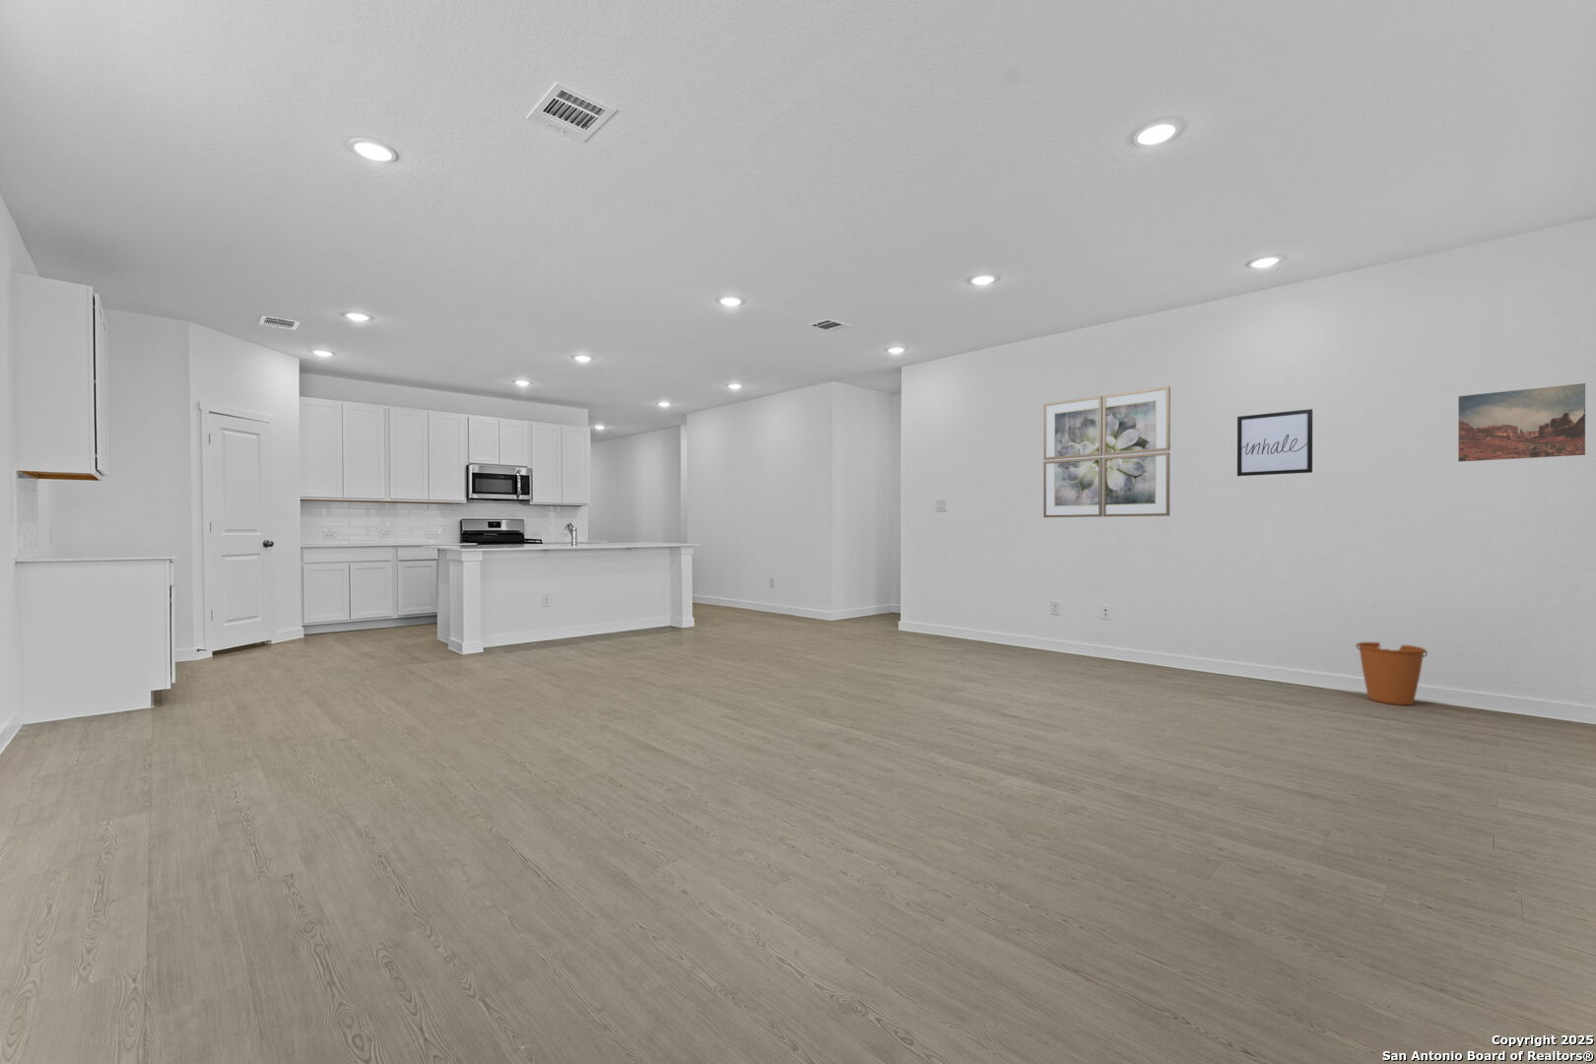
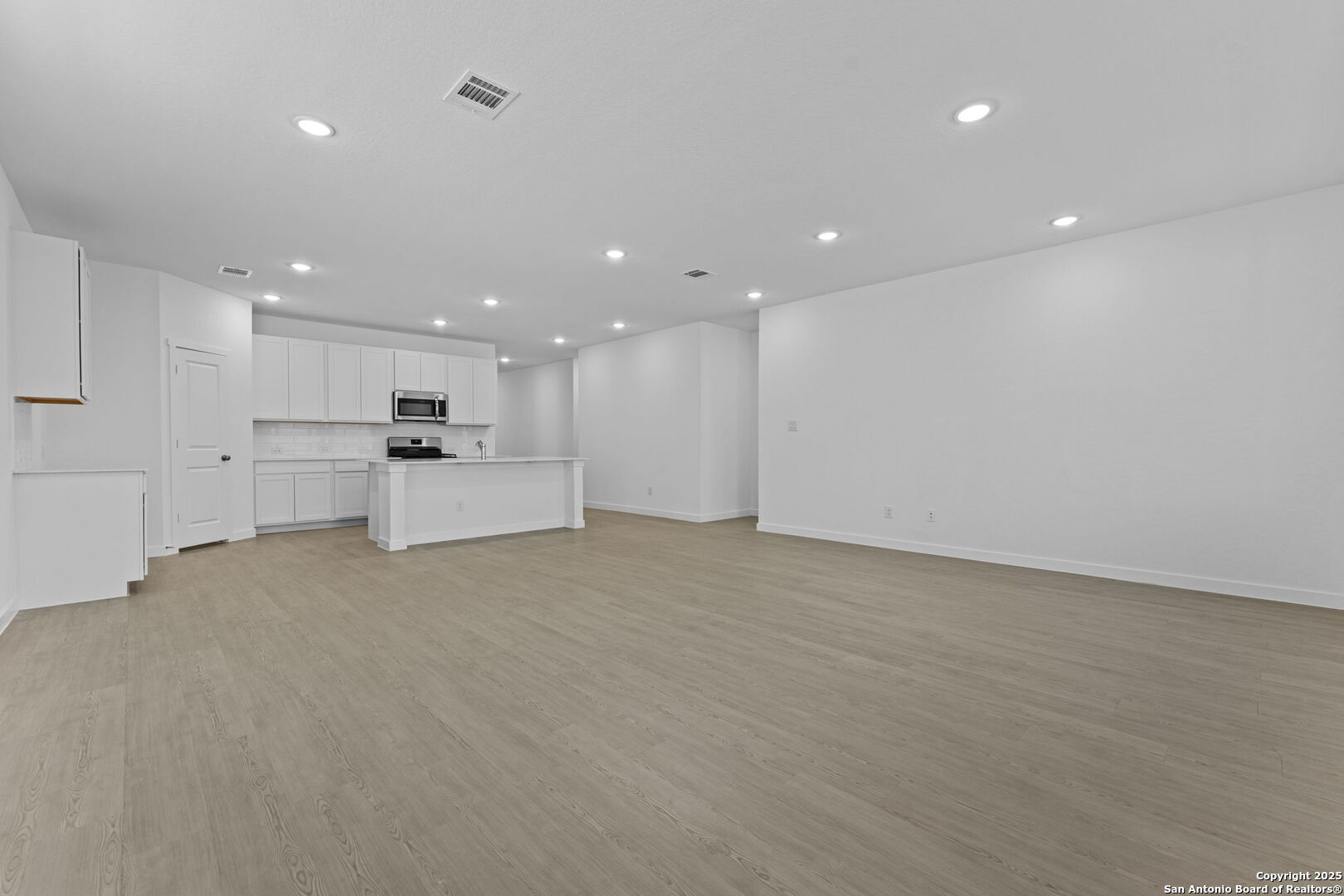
- bucket [1355,641,1429,707]
- wall art [1236,407,1313,477]
- wall art [1043,385,1171,518]
- wall art [1457,382,1586,463]
